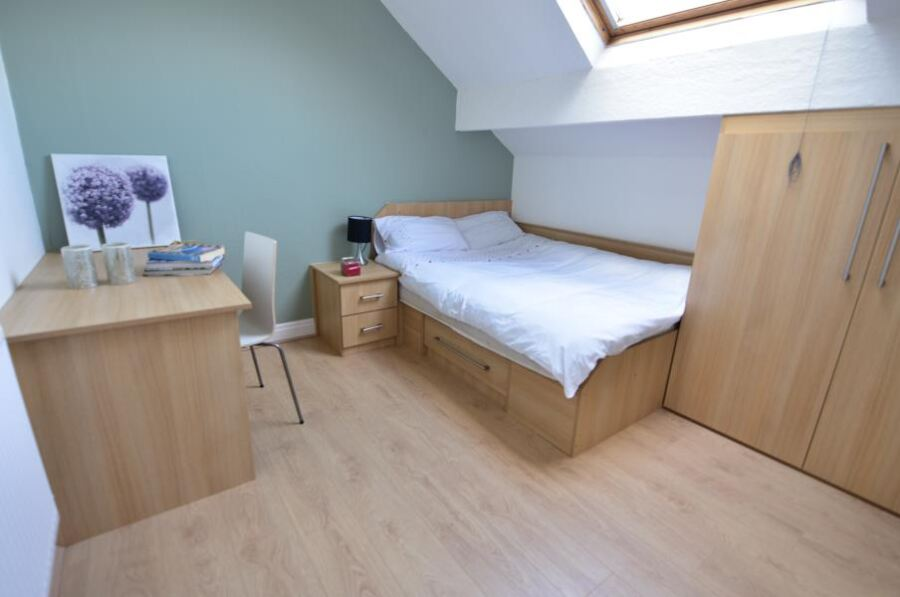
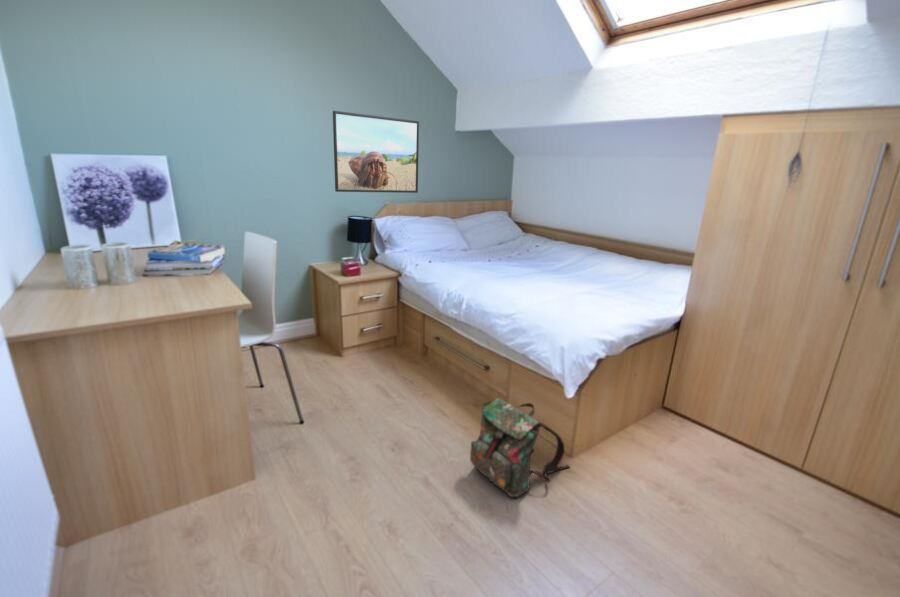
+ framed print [332,110,420,194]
+ backpack [469,397,571,498]
